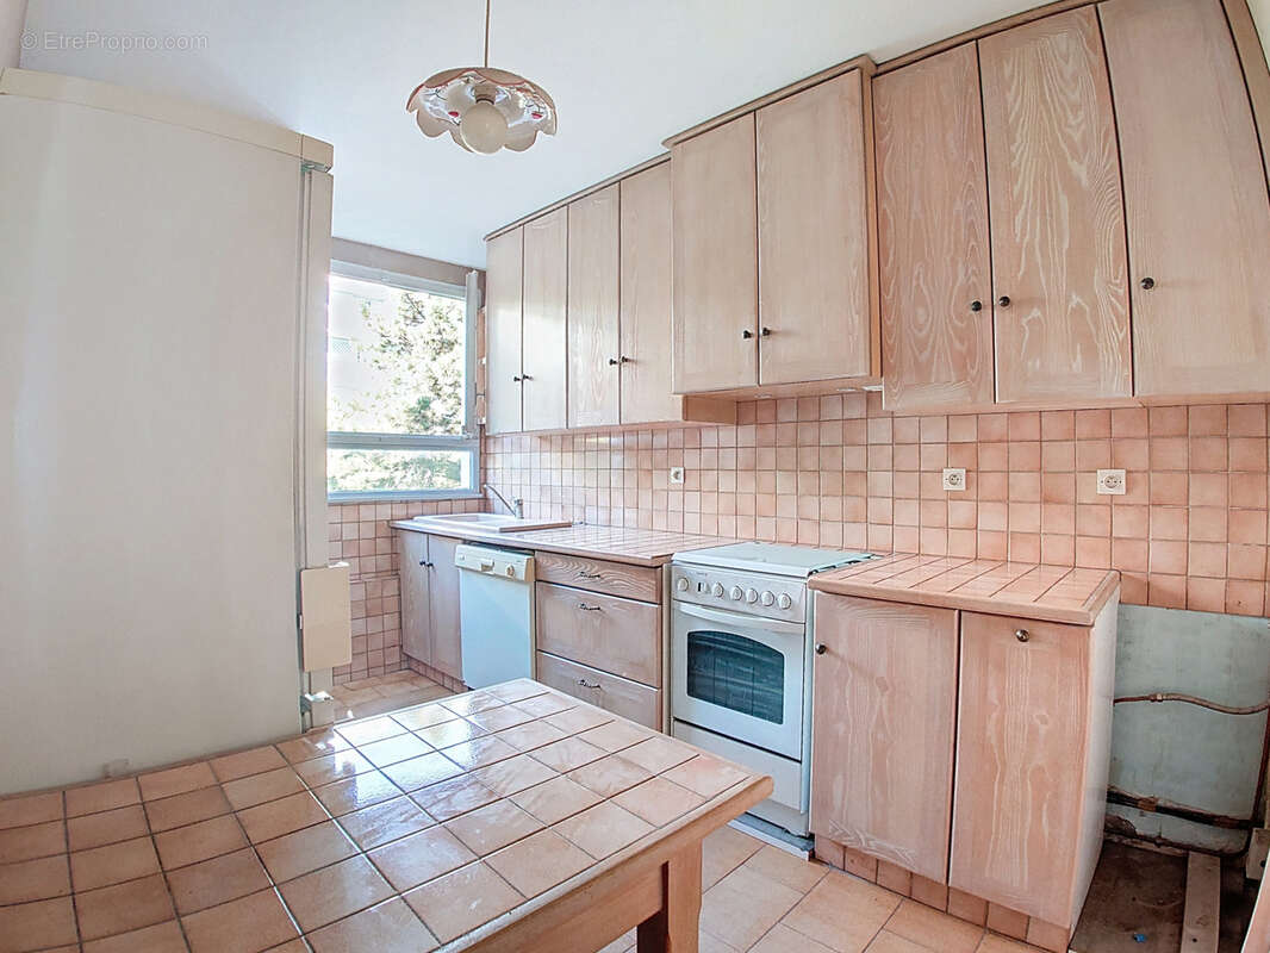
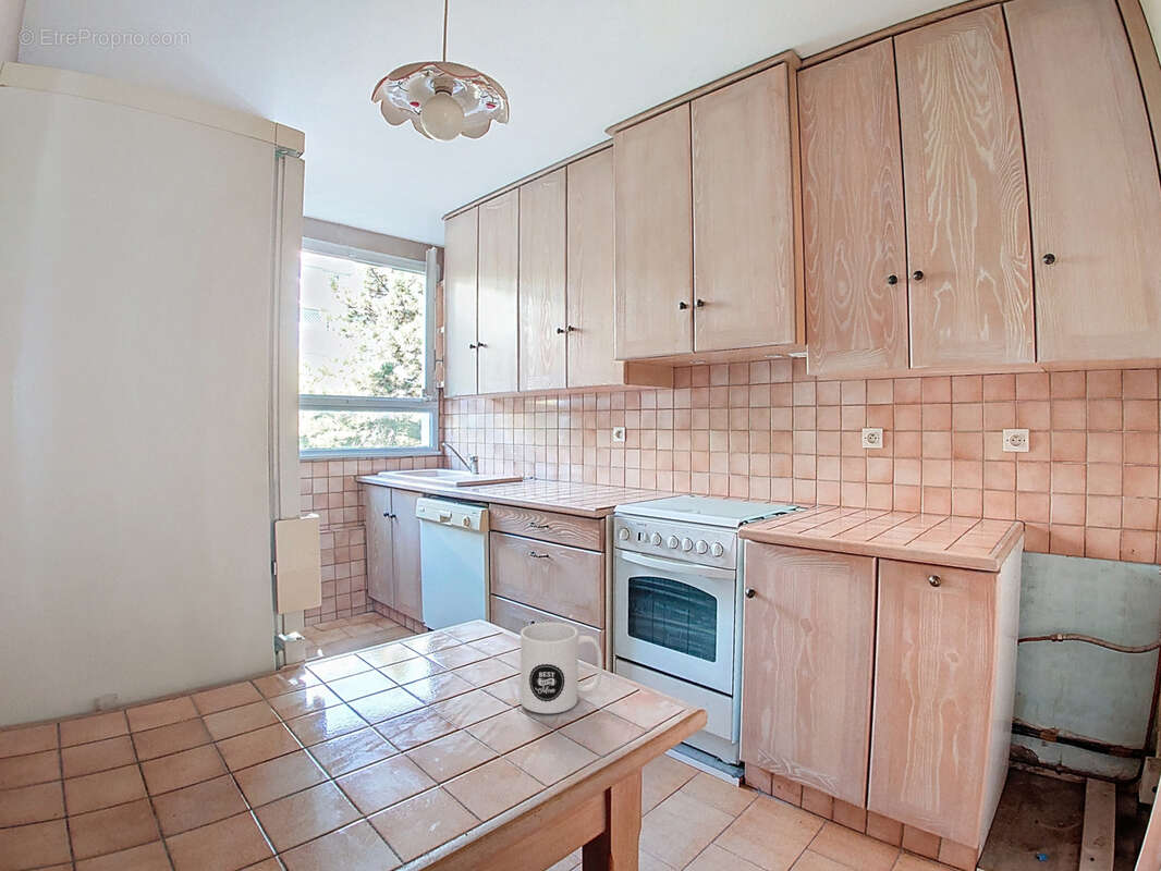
+ mug [520,622,603,714]
